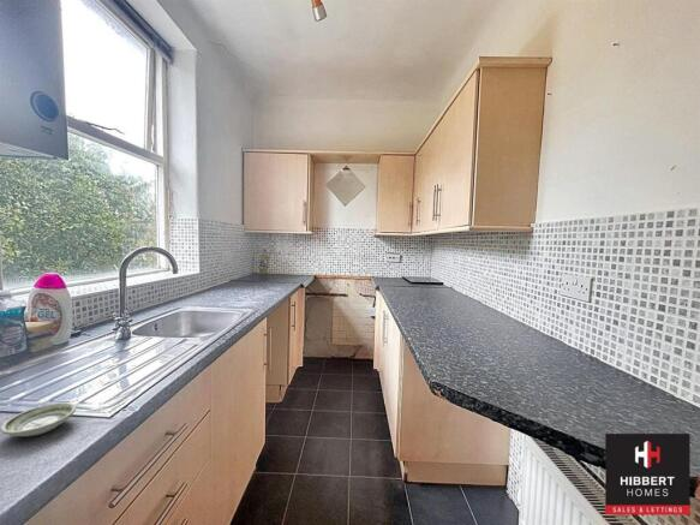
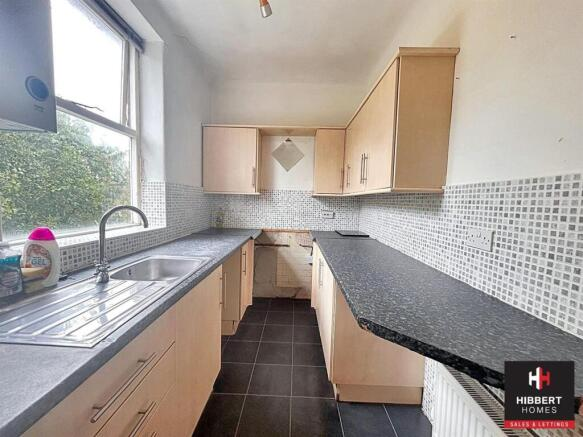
- saucer [0,401,77,437]
